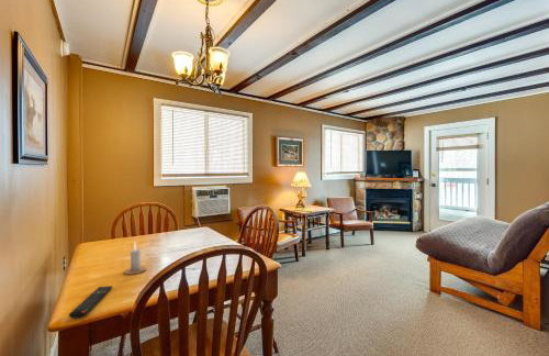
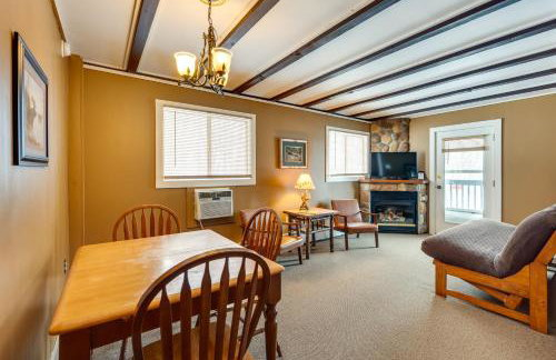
- candle [123,242,148,276]
- remote control [68,285,113,320]
